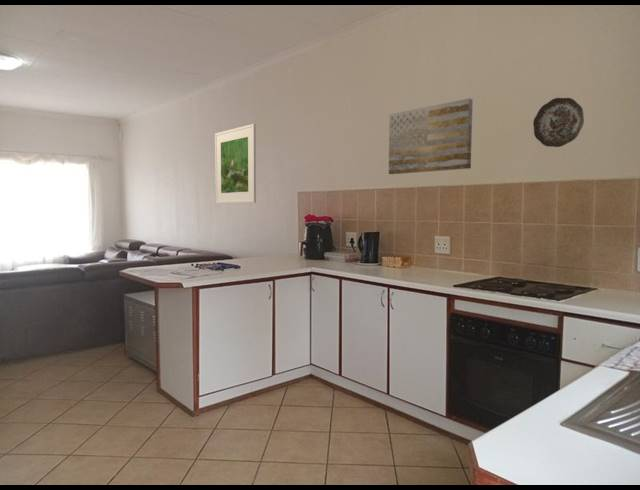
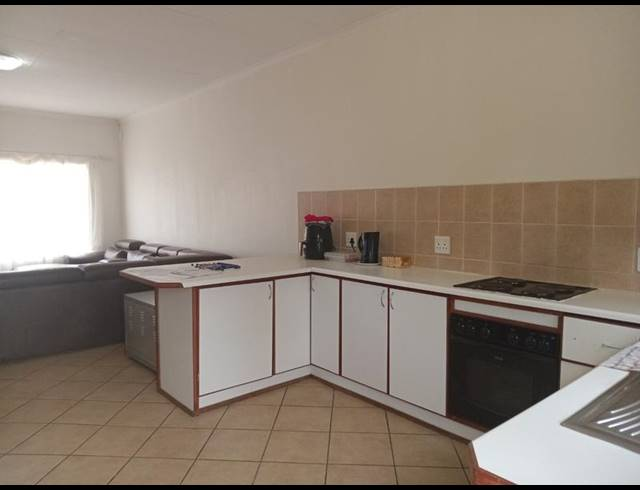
- decorative plate [532,97,585,148]
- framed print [214,123,257,205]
- wall art [388,97,474,175]
